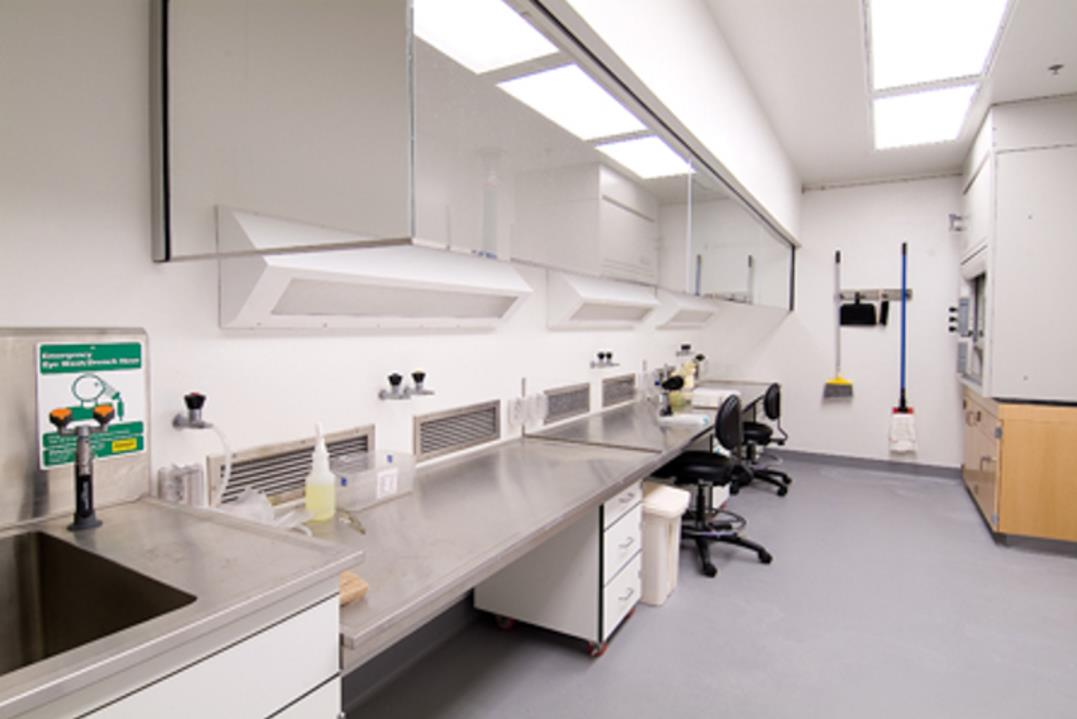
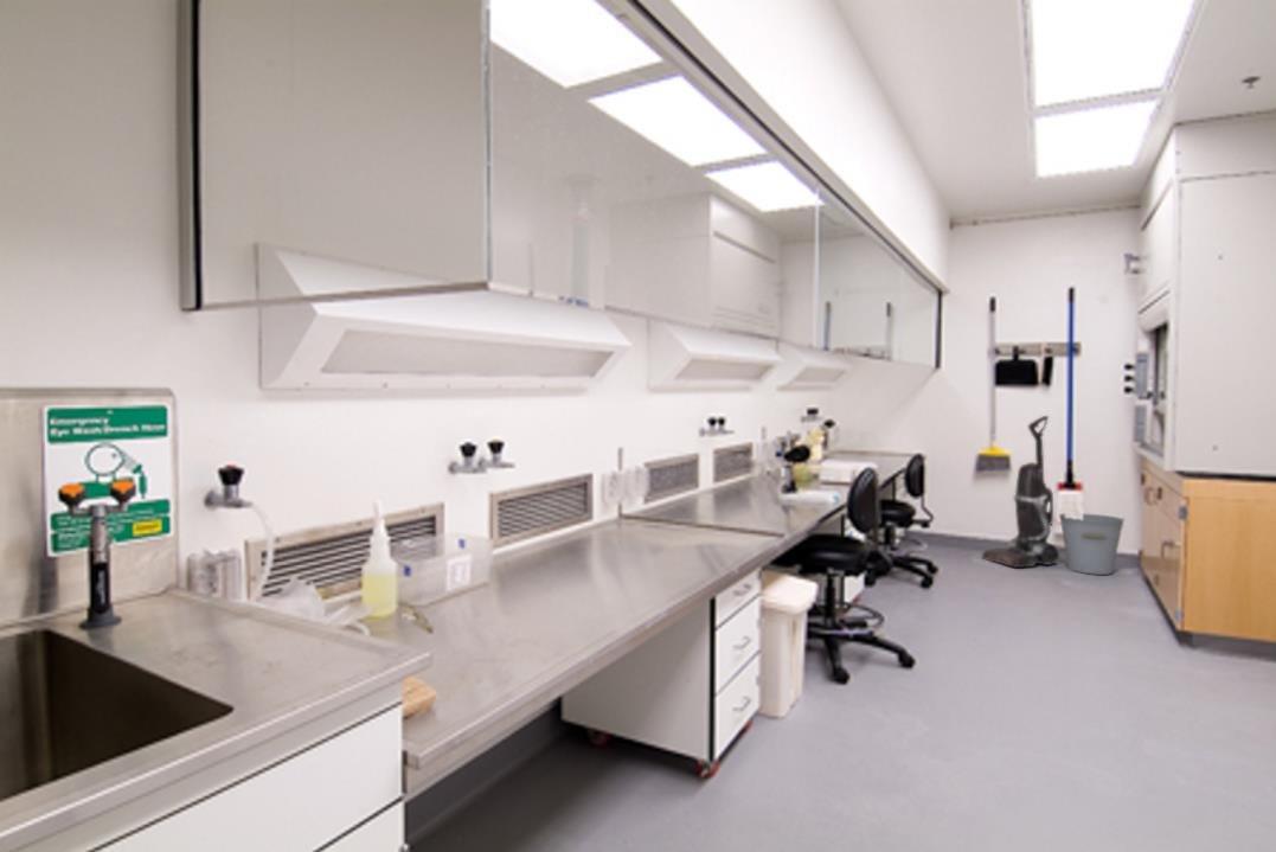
+ bucket [1058,513,1126,576]
+ vacuum cleaner [981,415,1060,569]
